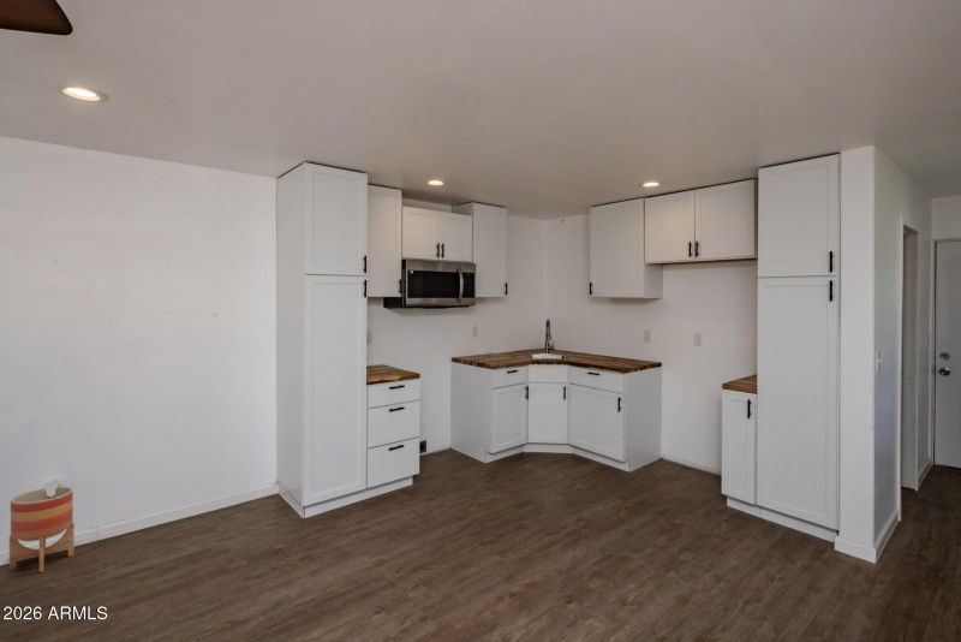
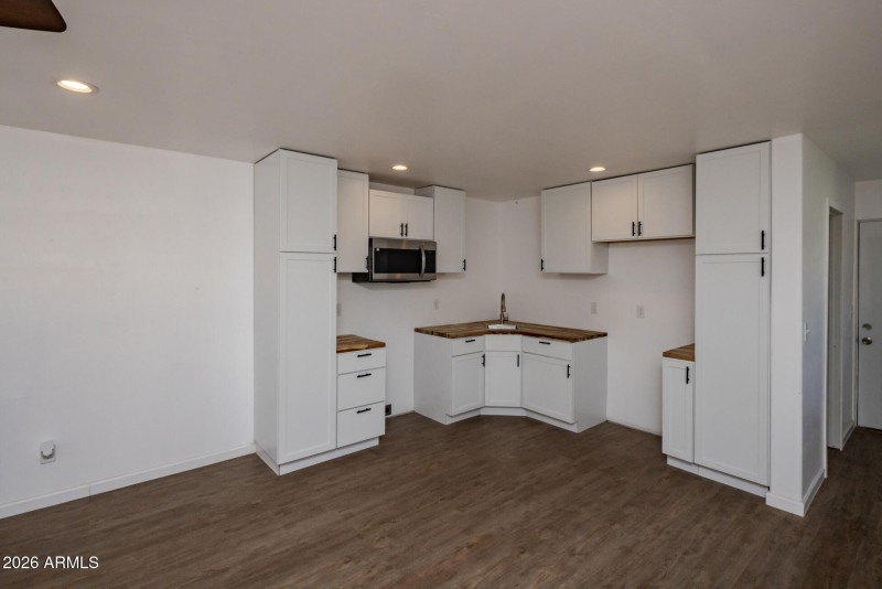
- planter [8,486,76,573]
